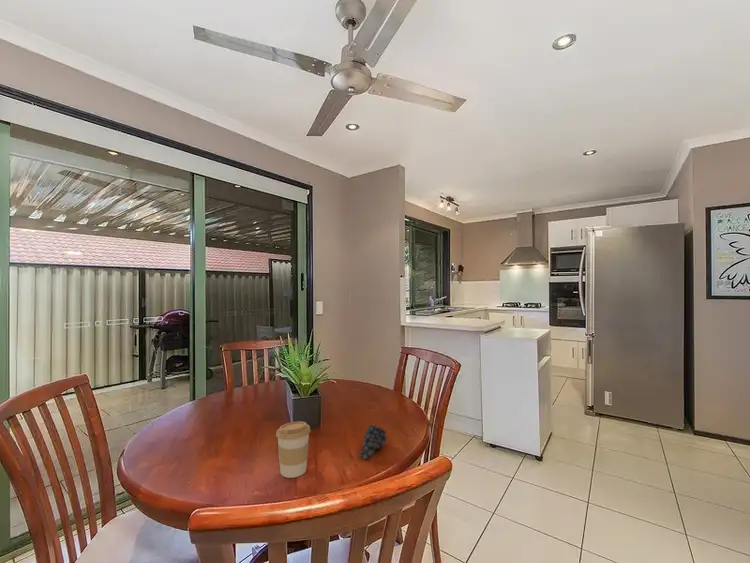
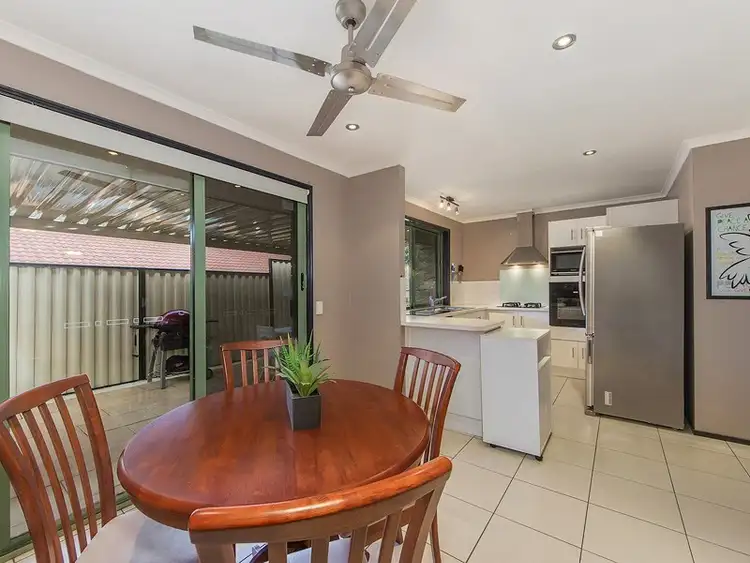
- fruit [358,423,388,460]
- coffee cup [275,420,311,479]
